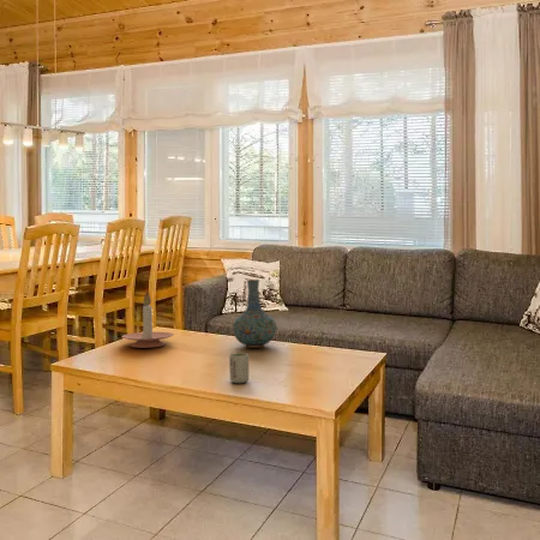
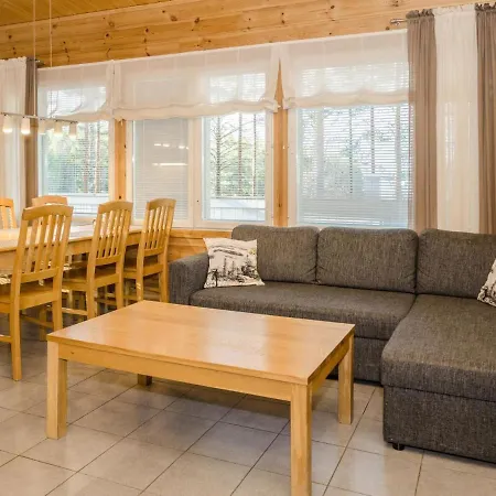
- vase [232,278,277,349]
- candle holder [121,289,175,349]
- cup [228,352,250,384]
